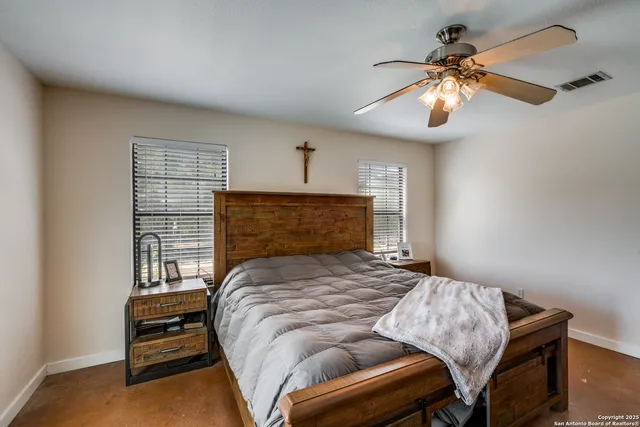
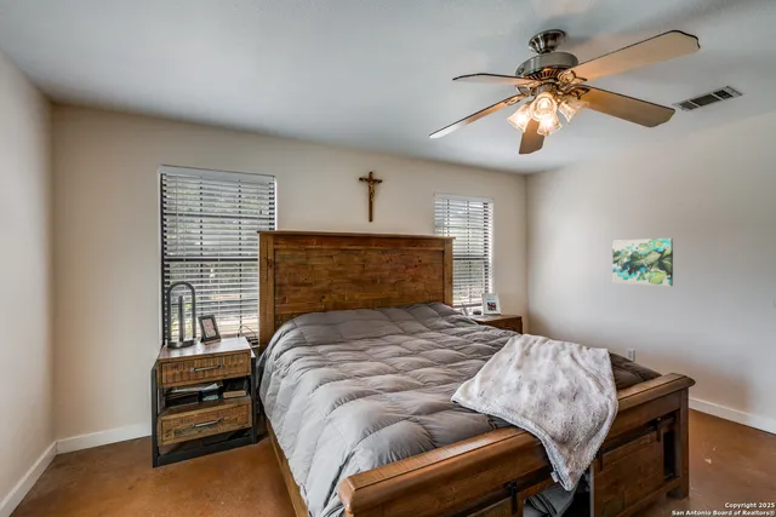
+ wall art [611,237,674,287]
